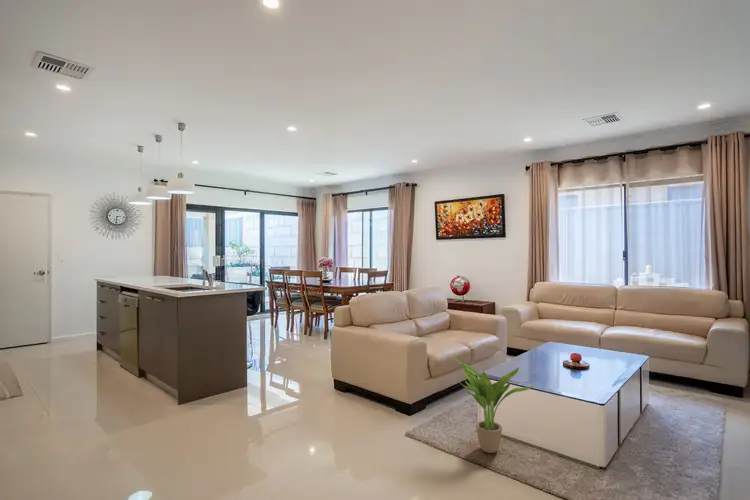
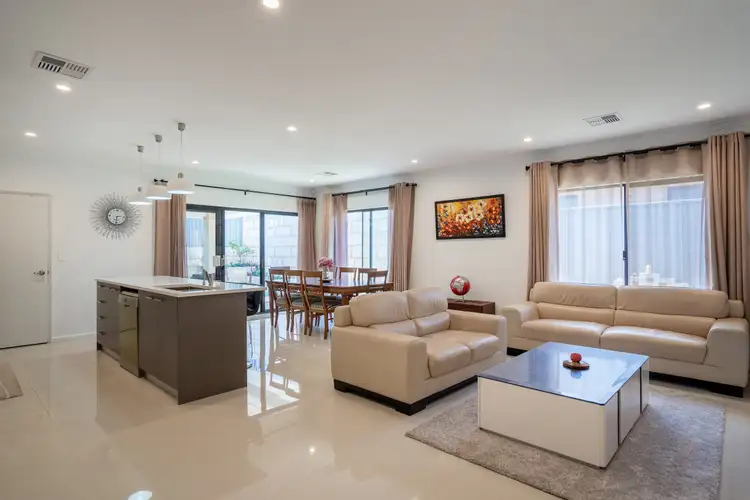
- potted plant [452,355,535,454]
